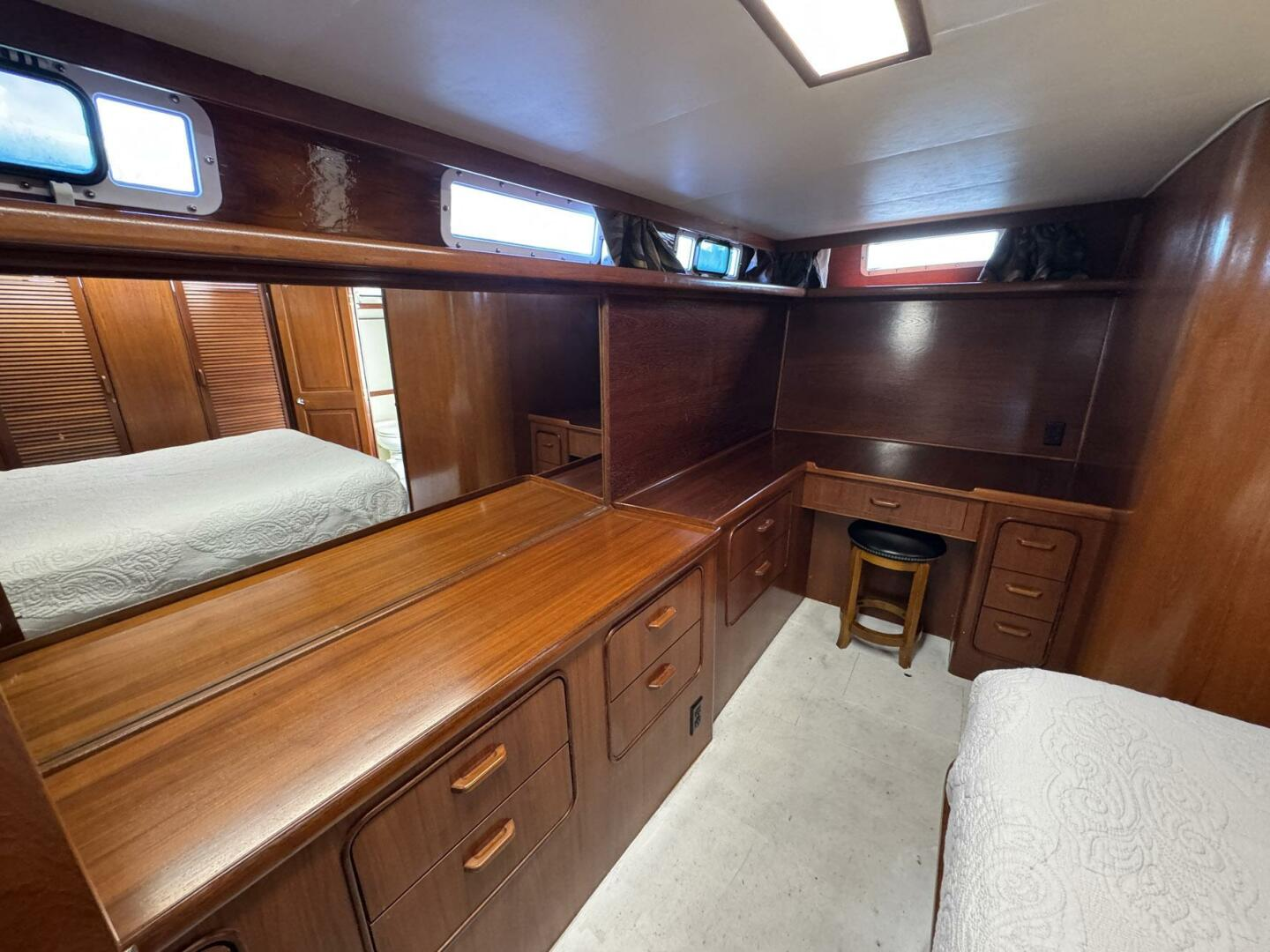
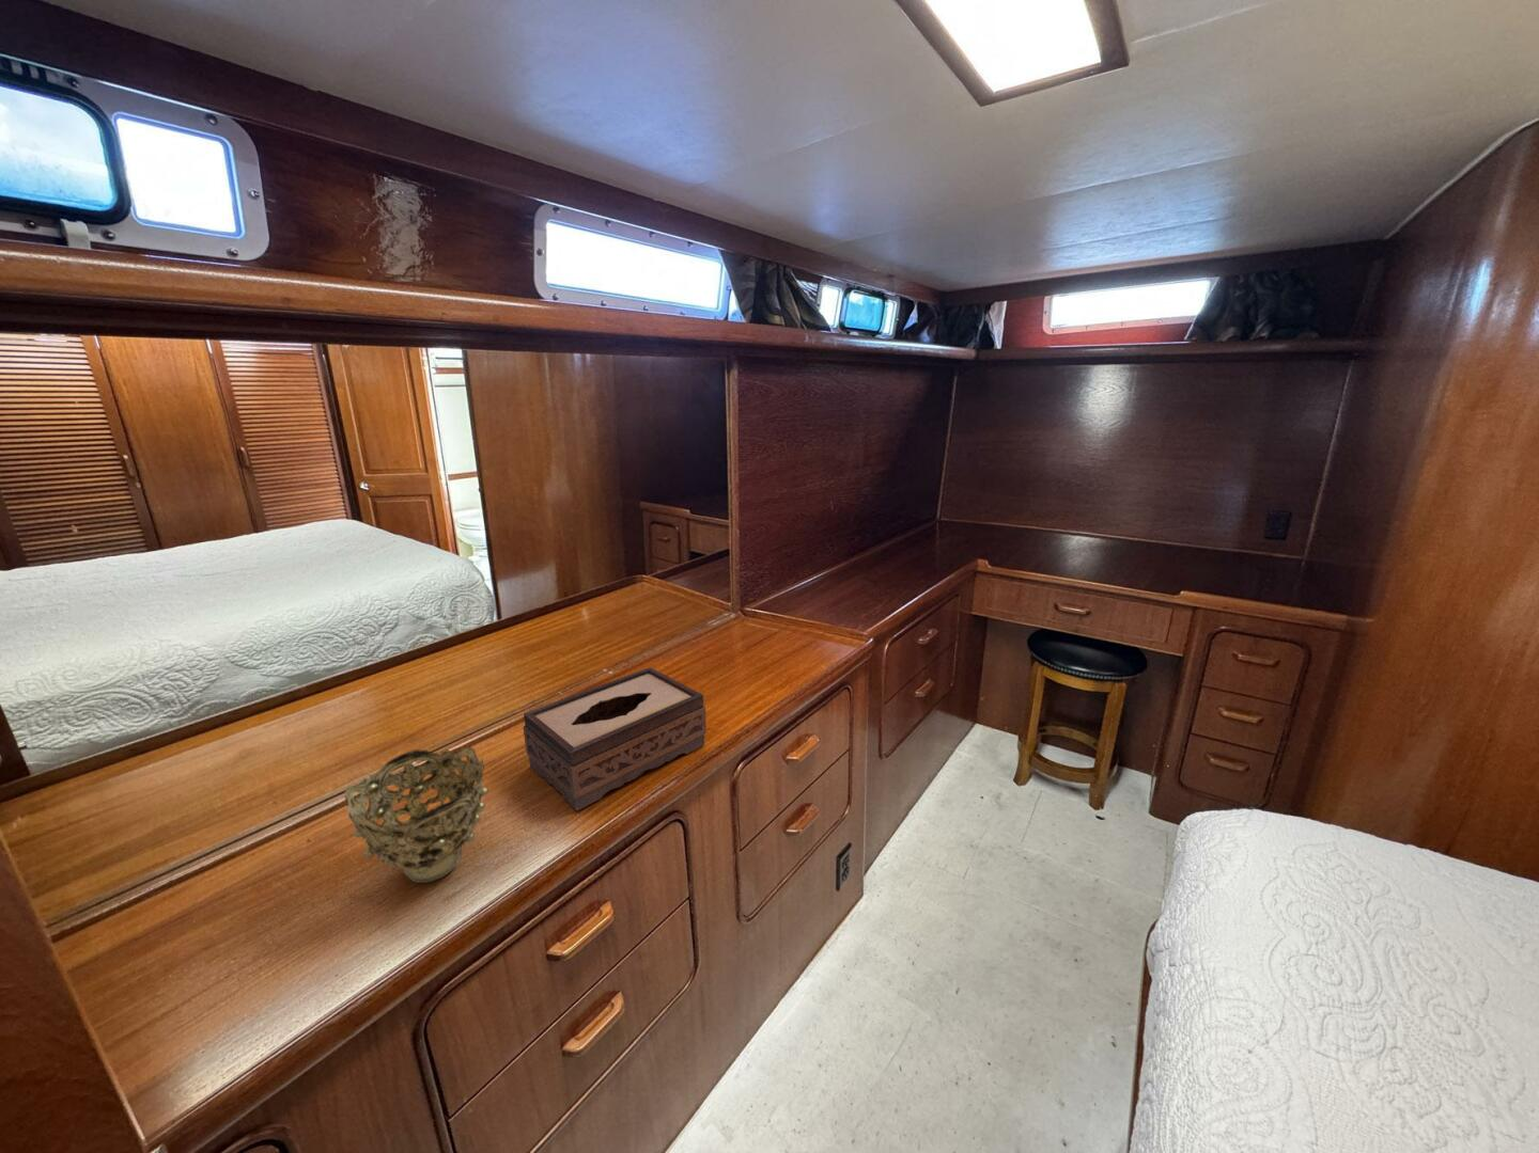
+ tissue box [521,666,708,811]
+ decorative bowl [344,745,490,884]
